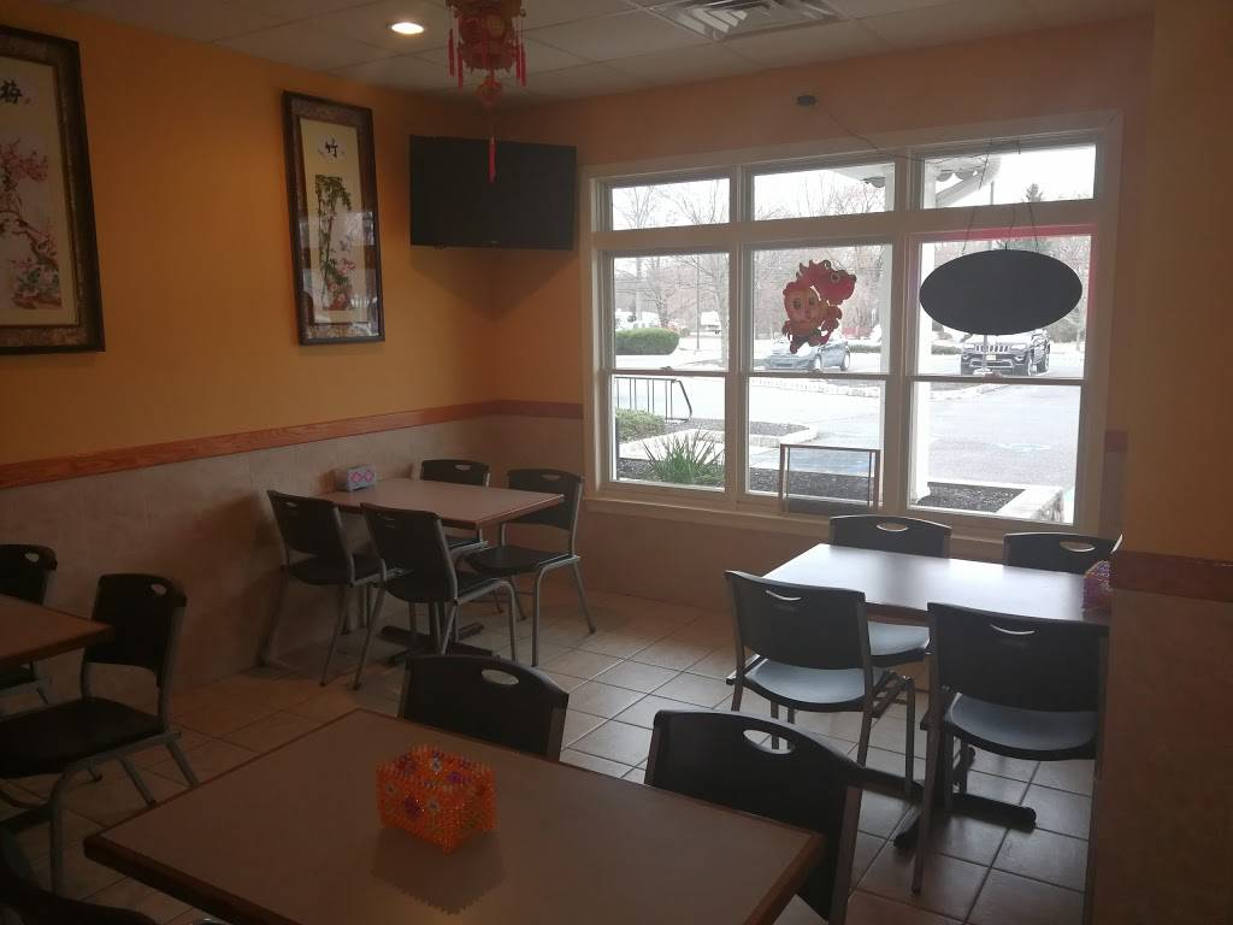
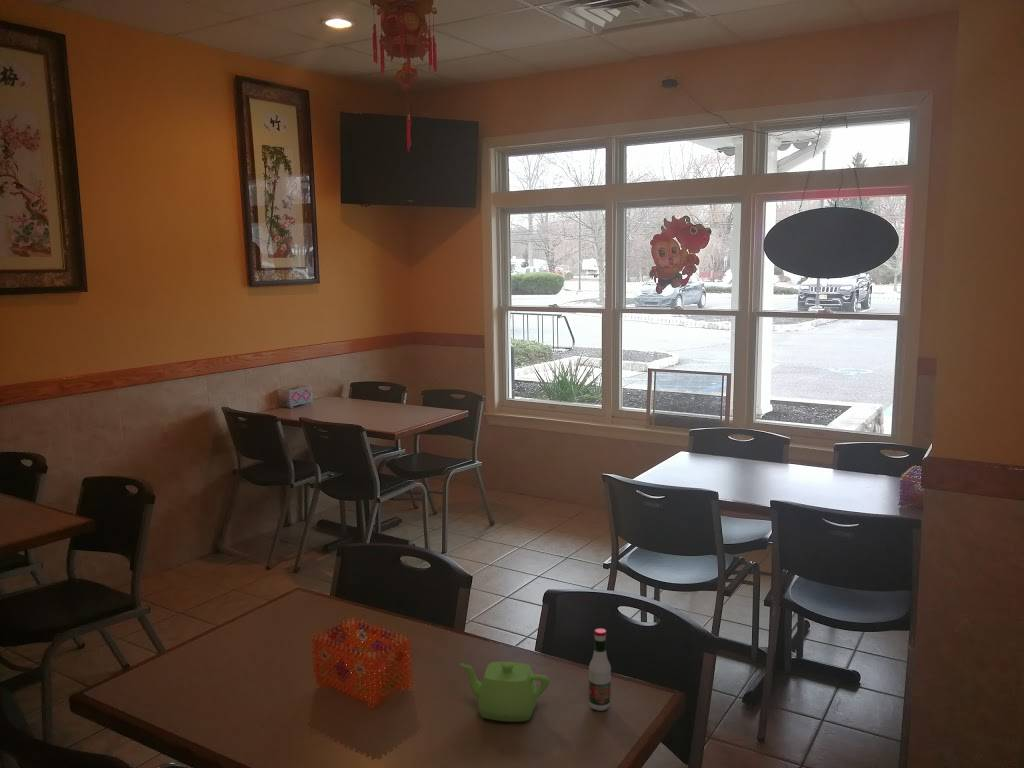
+ tabasco sauce [588,627,612,712]
+ teapot [459,661,550,723]
